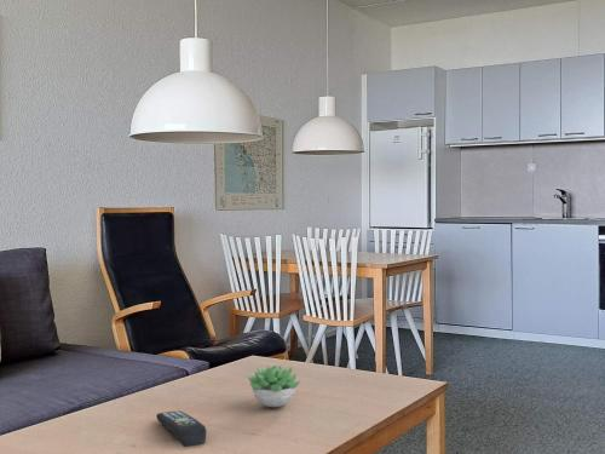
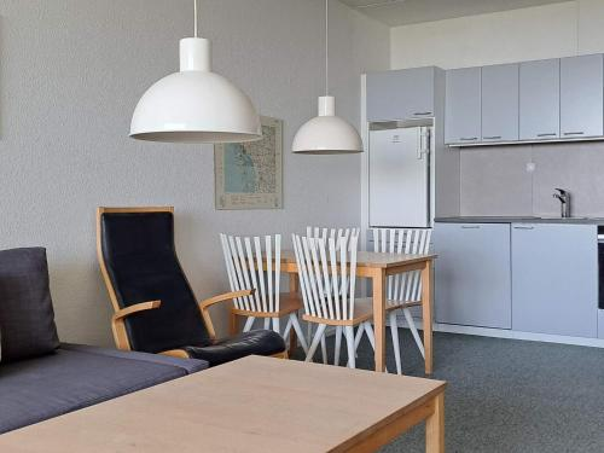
- remote control [155,409,207,448]
- succulent plant [247,363,301,408]
